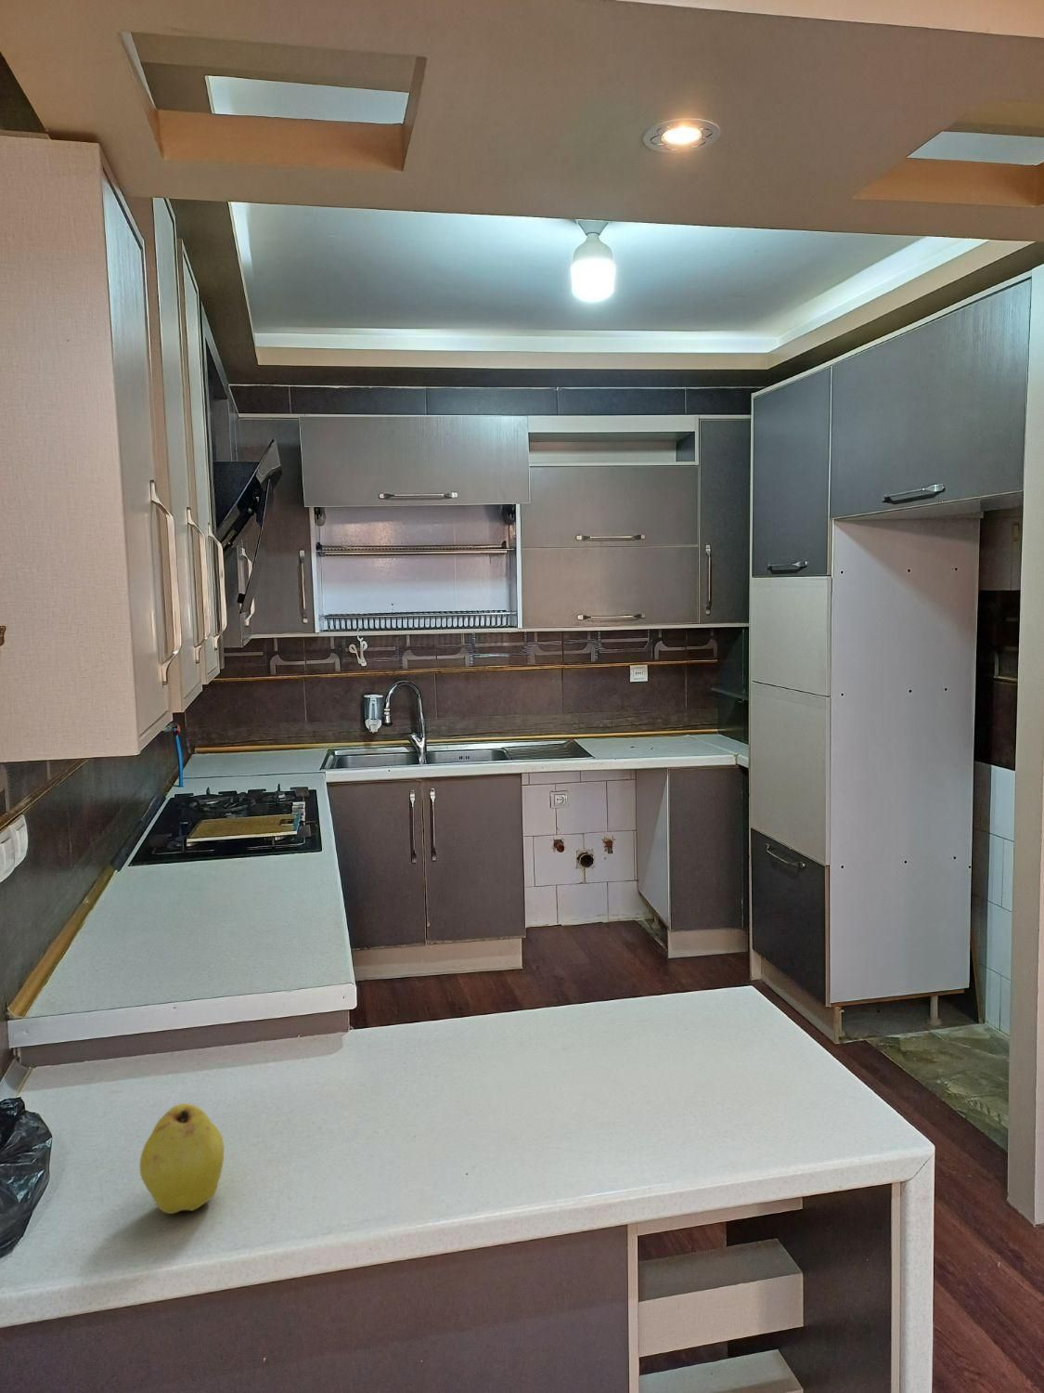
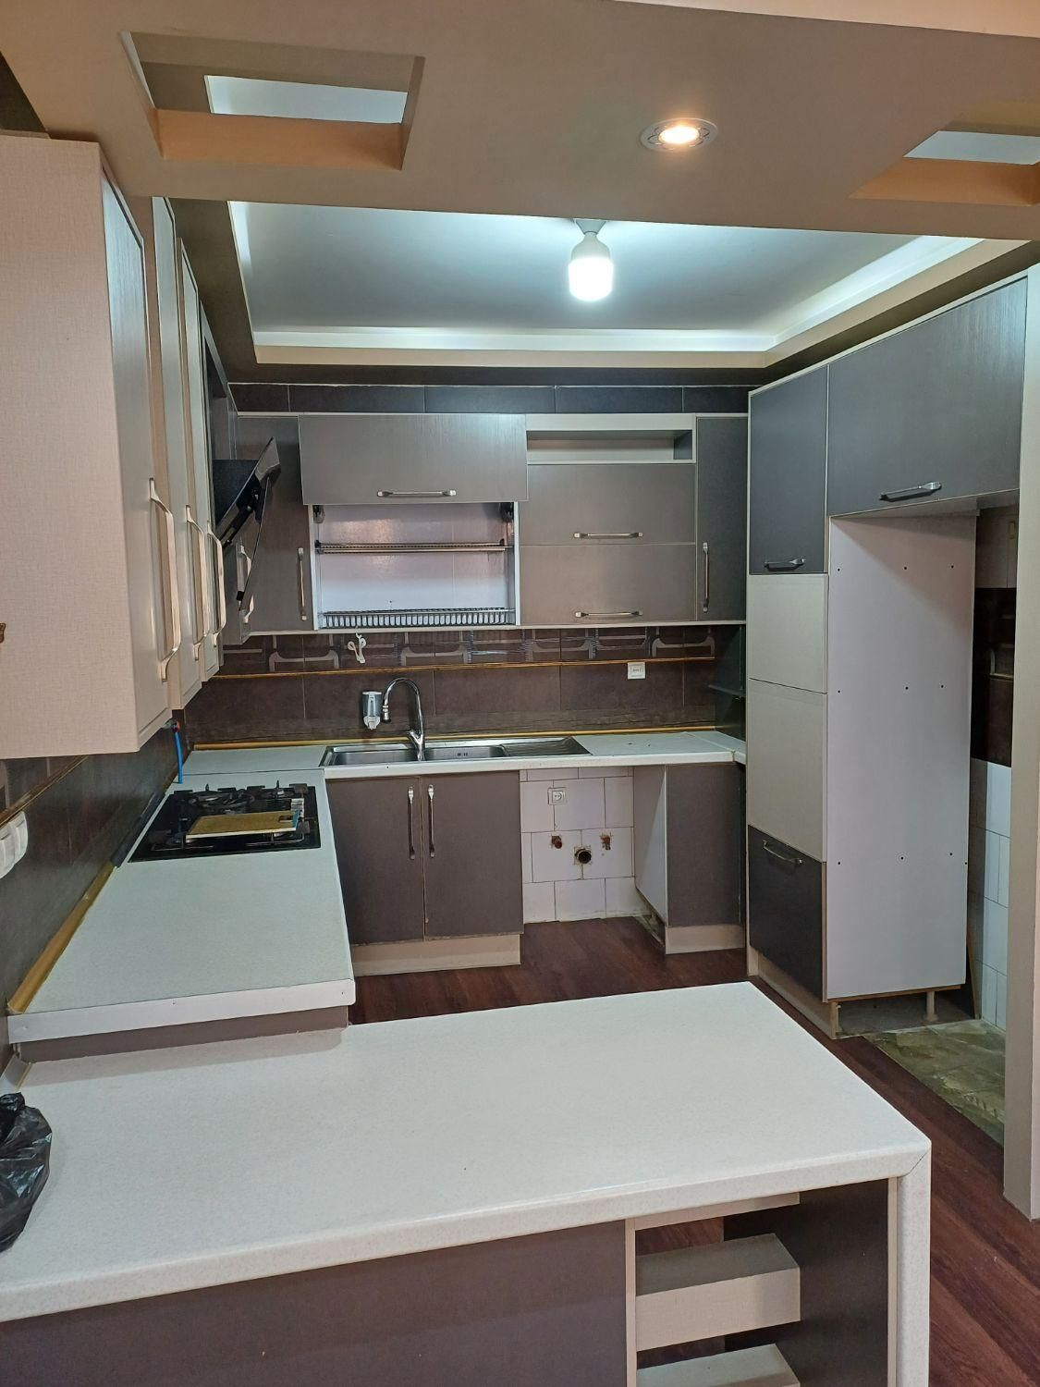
- fruit [139,1102,226,1214]
